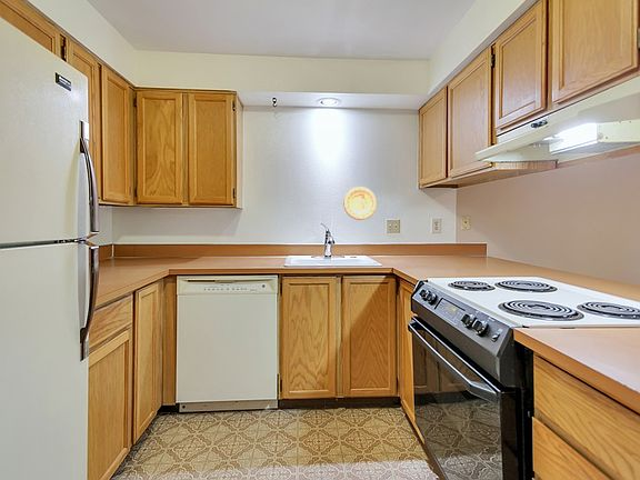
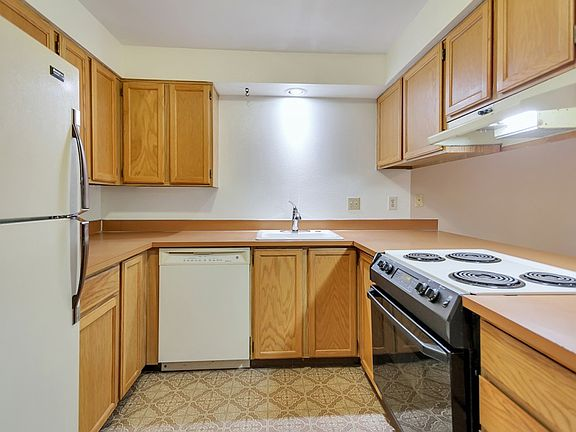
- decorative plate [342,186,378,221]
